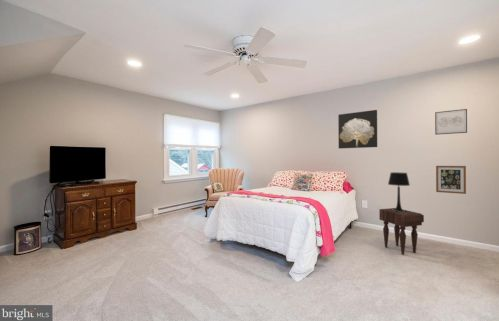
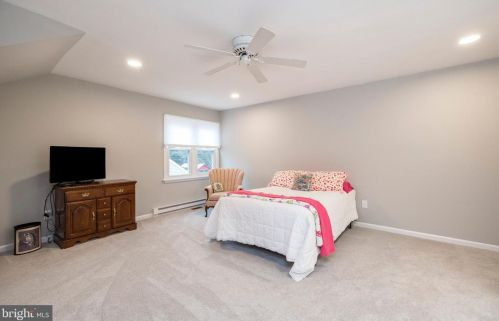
- nightstand [378,207,425,256]
- wall art [337,109,378,150]
- table lamp [387,171,411,212]
- wall art [435,165,467,195]
- wall art [434,108,468,136]
